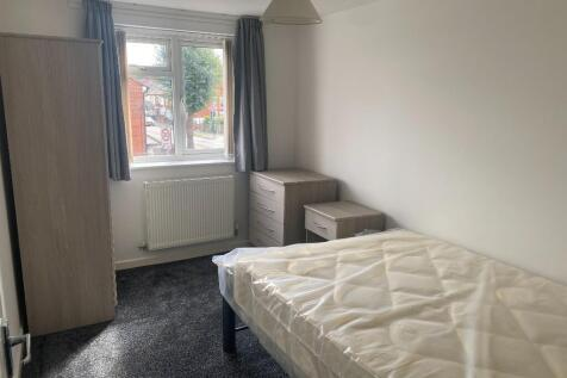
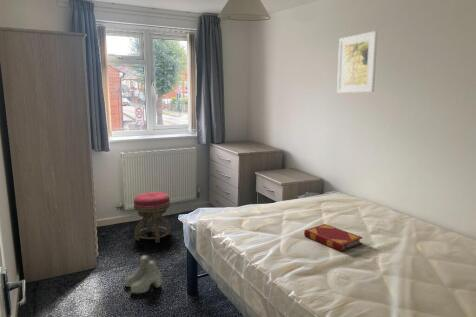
+ stool [133,191,172,244]
+ boots [124,254,162,295]
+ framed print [336,30,379,94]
+ hardback book [303,223,364,253]
